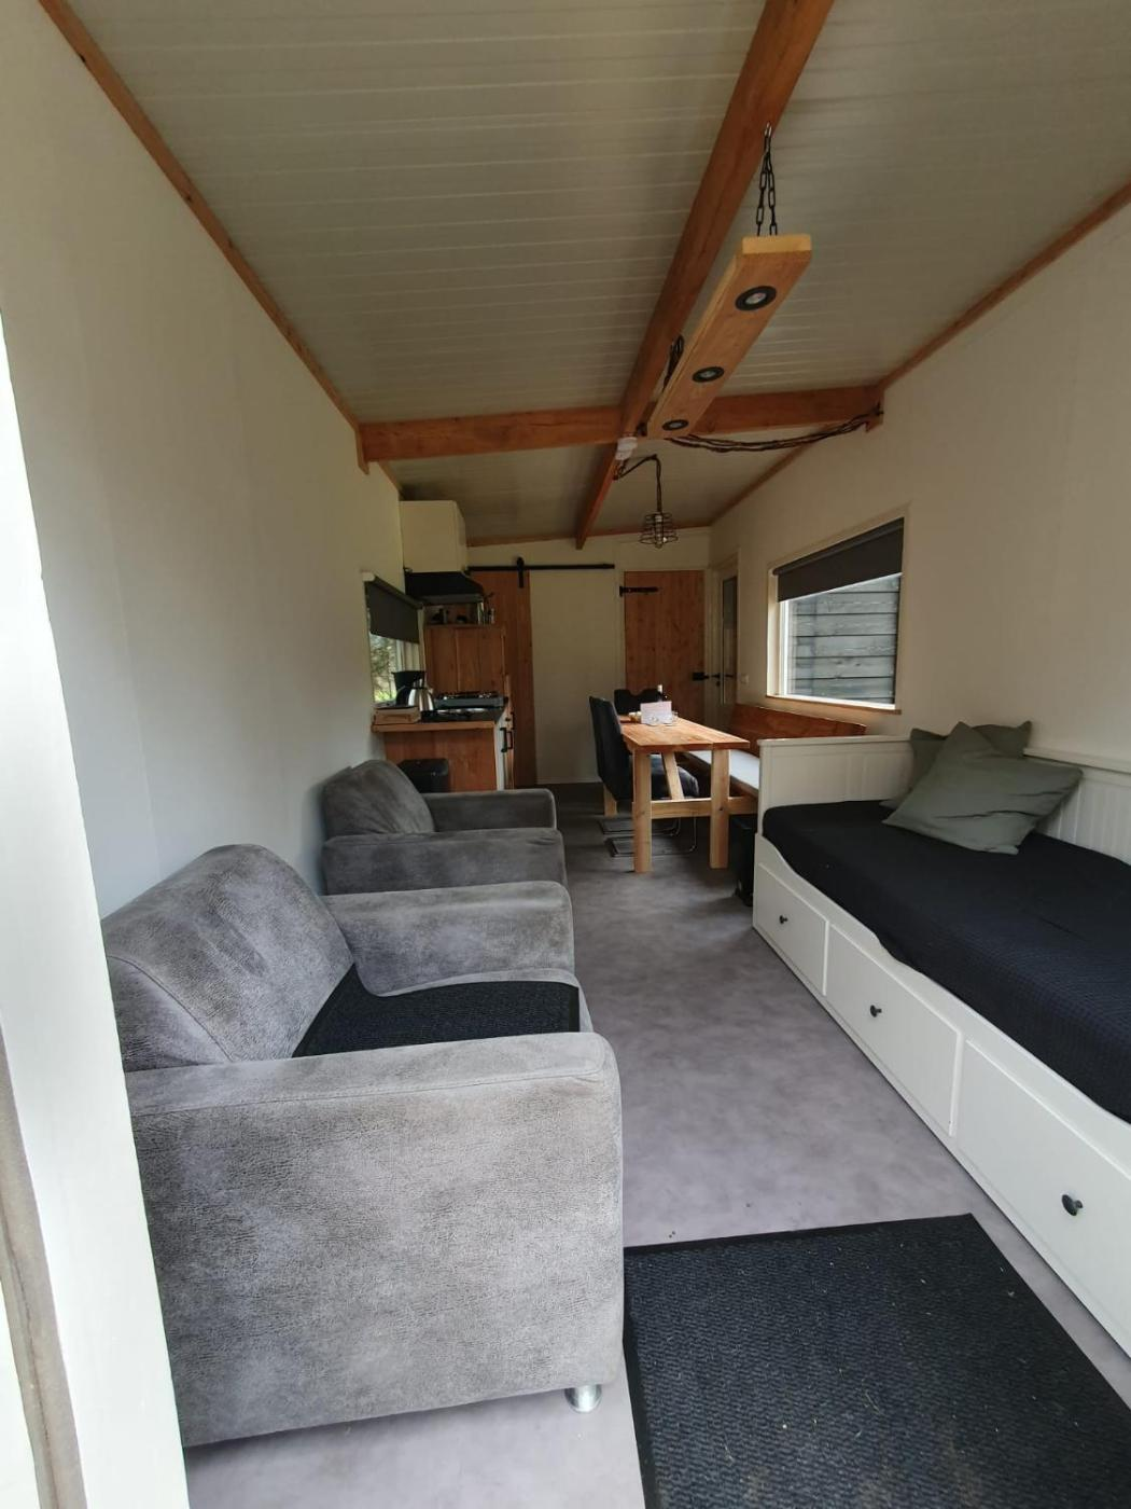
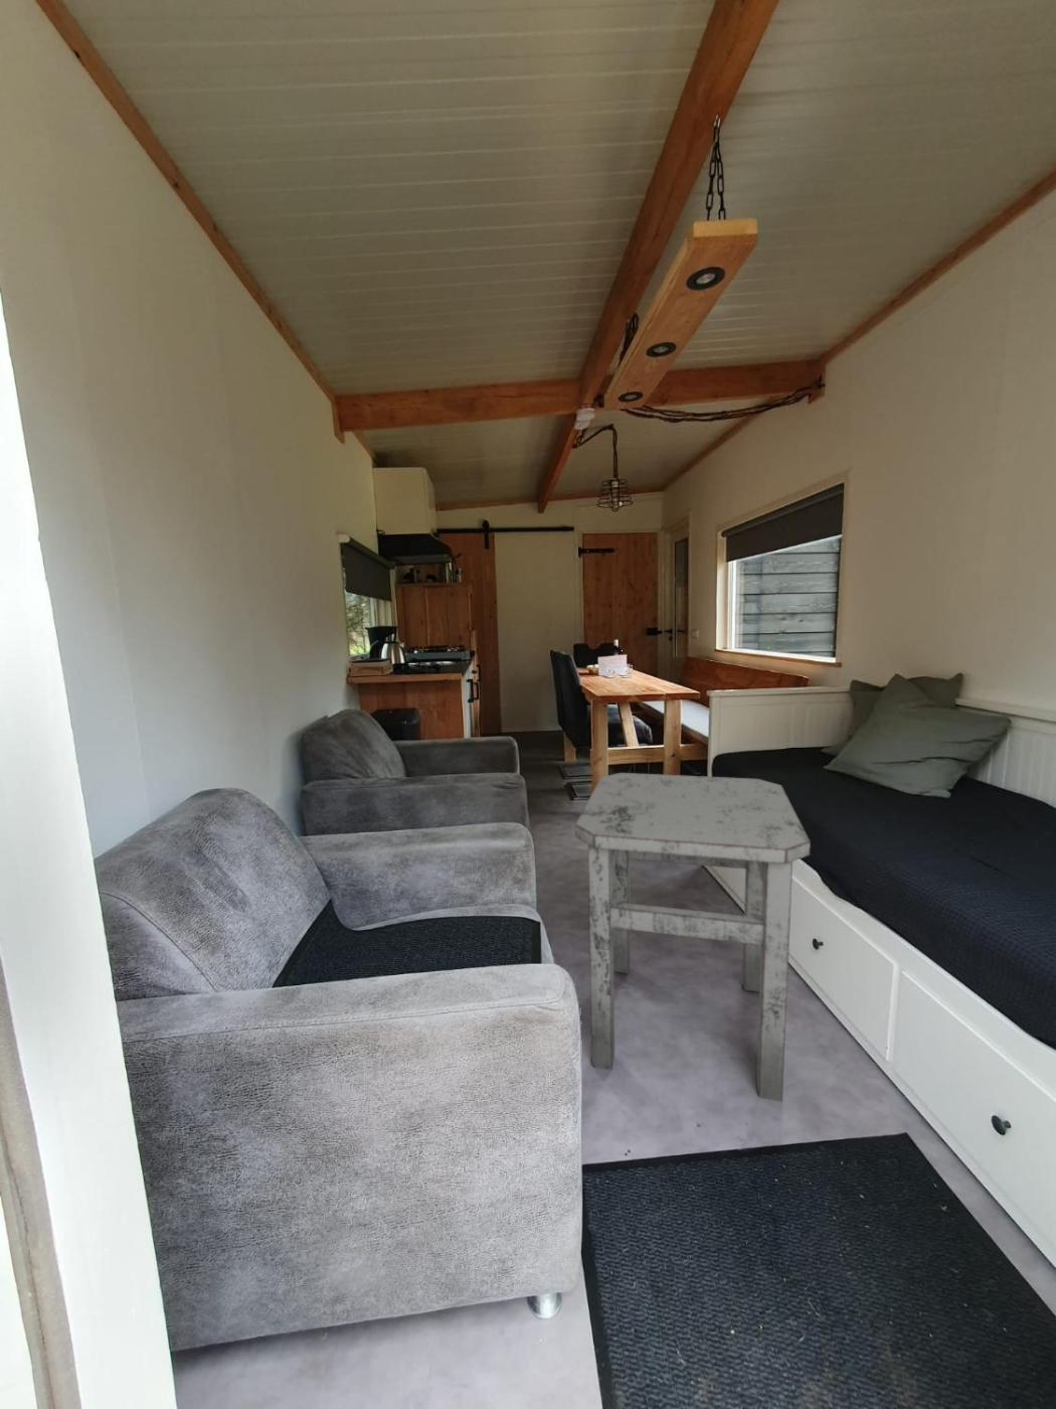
+ side table [575,772,812,1103]
